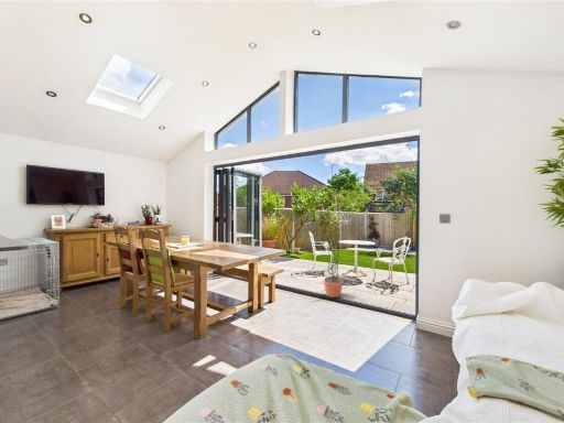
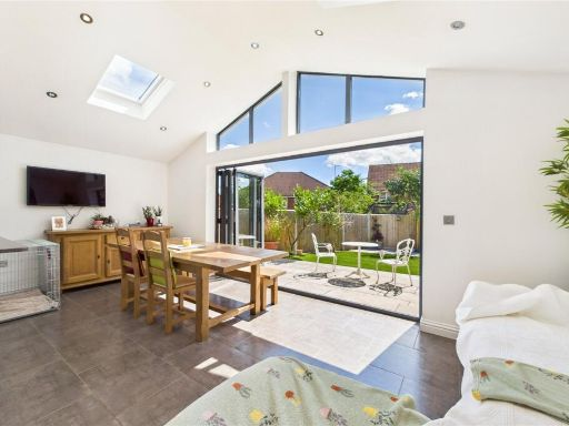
- decorative plant [323,229,345,299]
